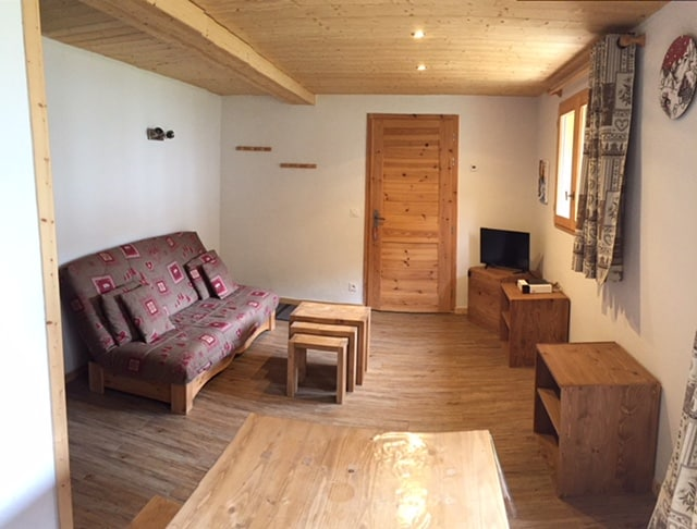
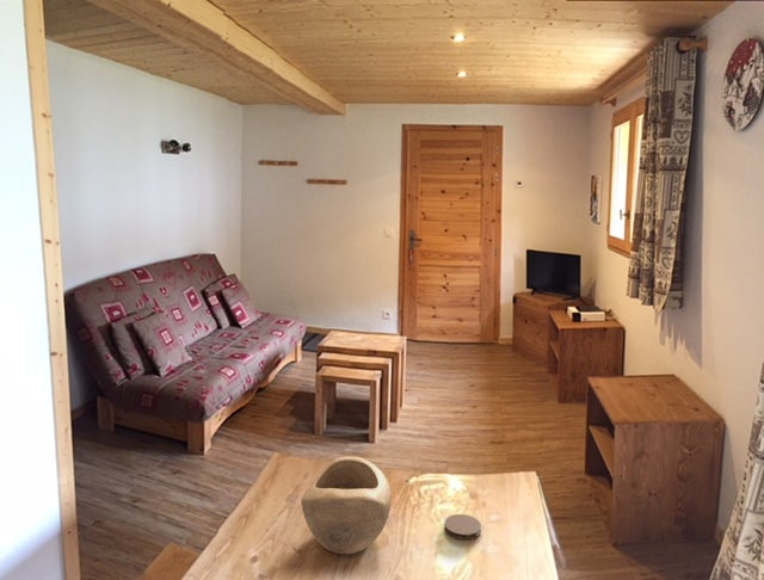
+ decorative bowl [300,456,393,555]
+ coaster [443,513,482,541]
